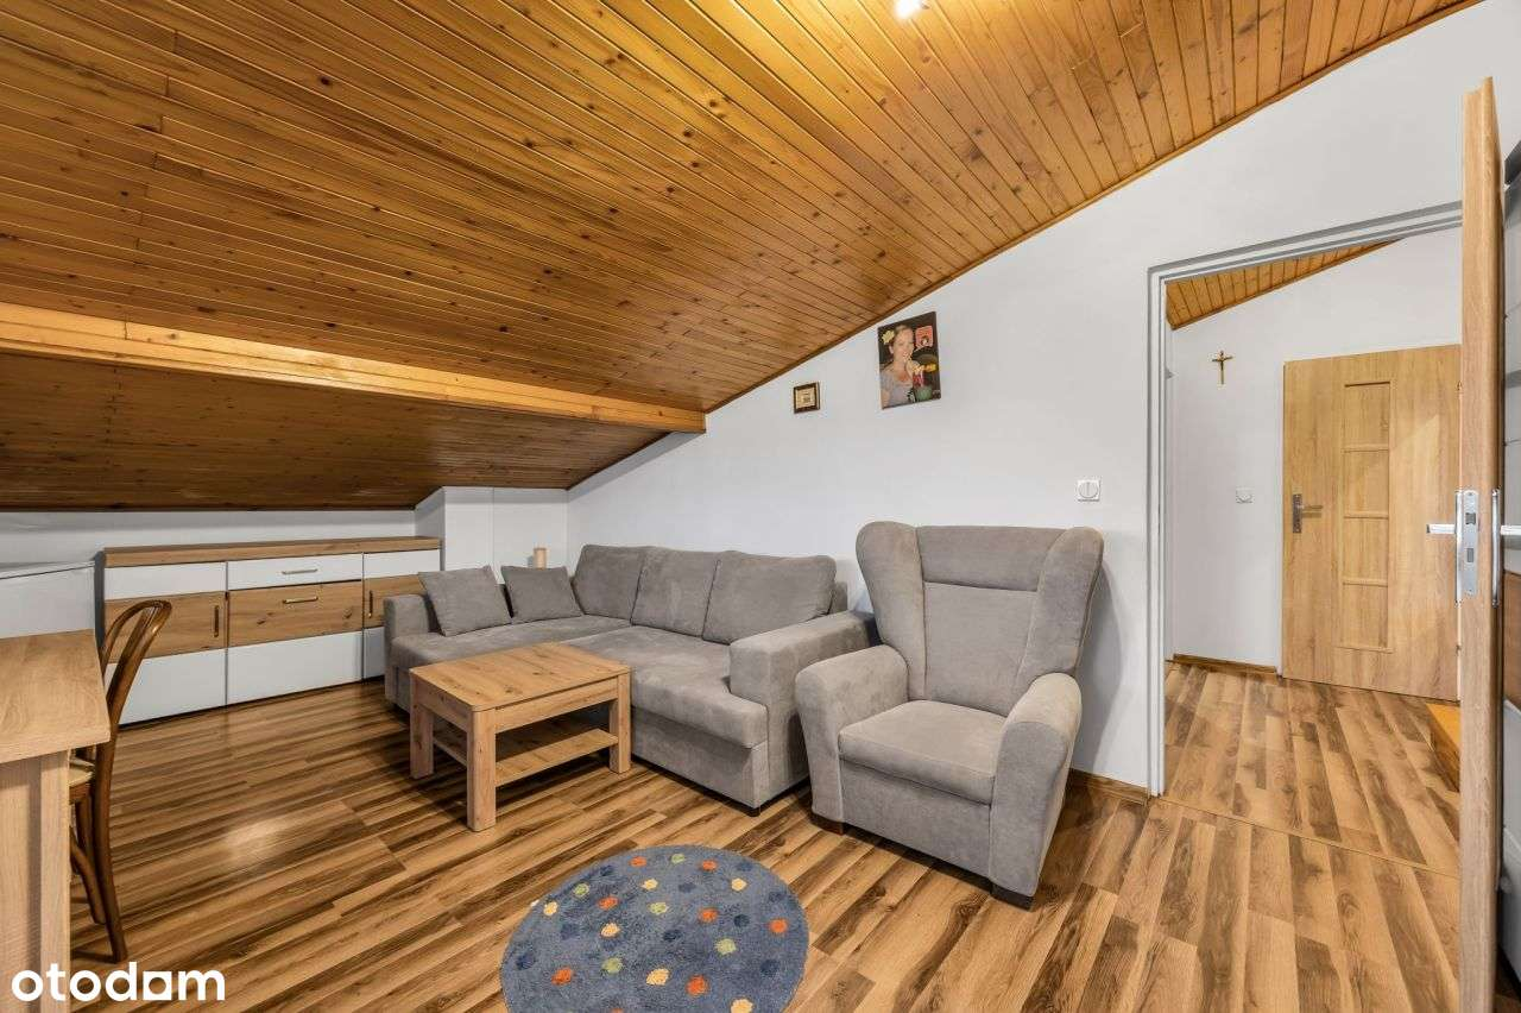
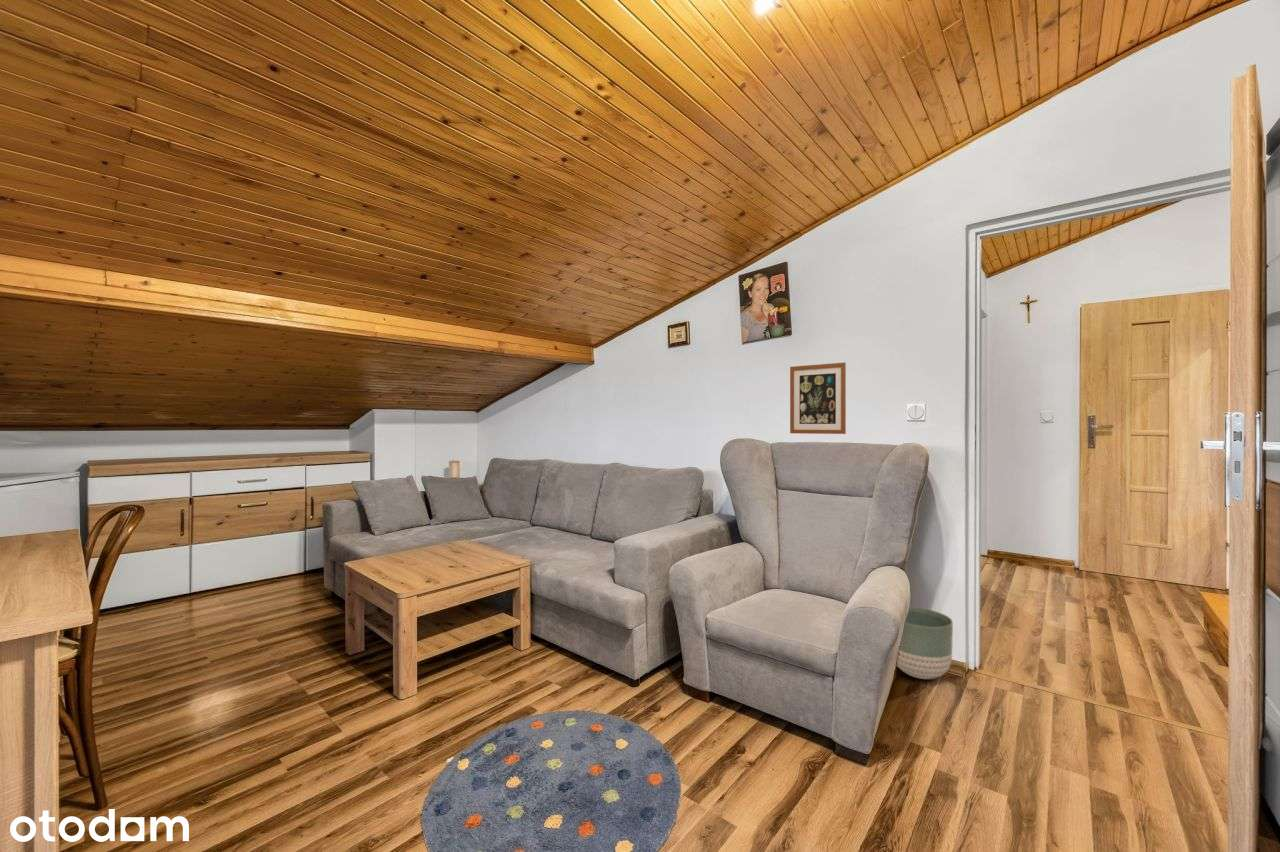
+ wall art [789,361,847,435]
+ planter [896,606,954,680]
